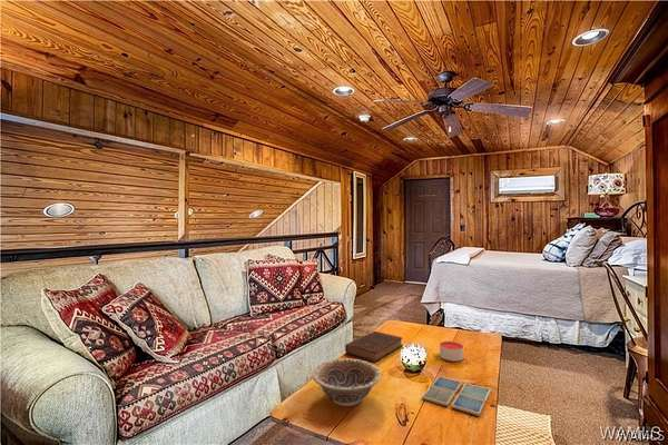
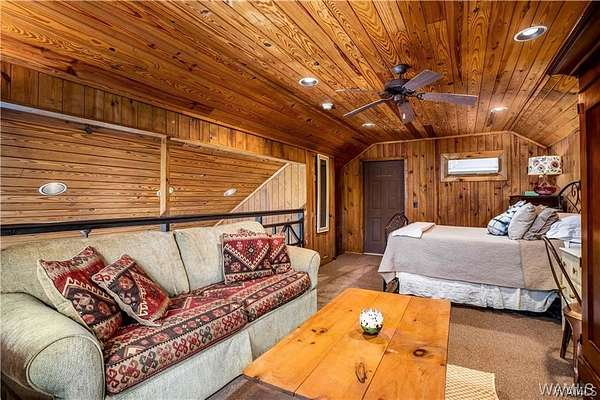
- book [344,330,404,363]
- decorative bowl [312,357,382,407]
- candle [439,340,464,363]
- drink coaster [421,375,492,417]
